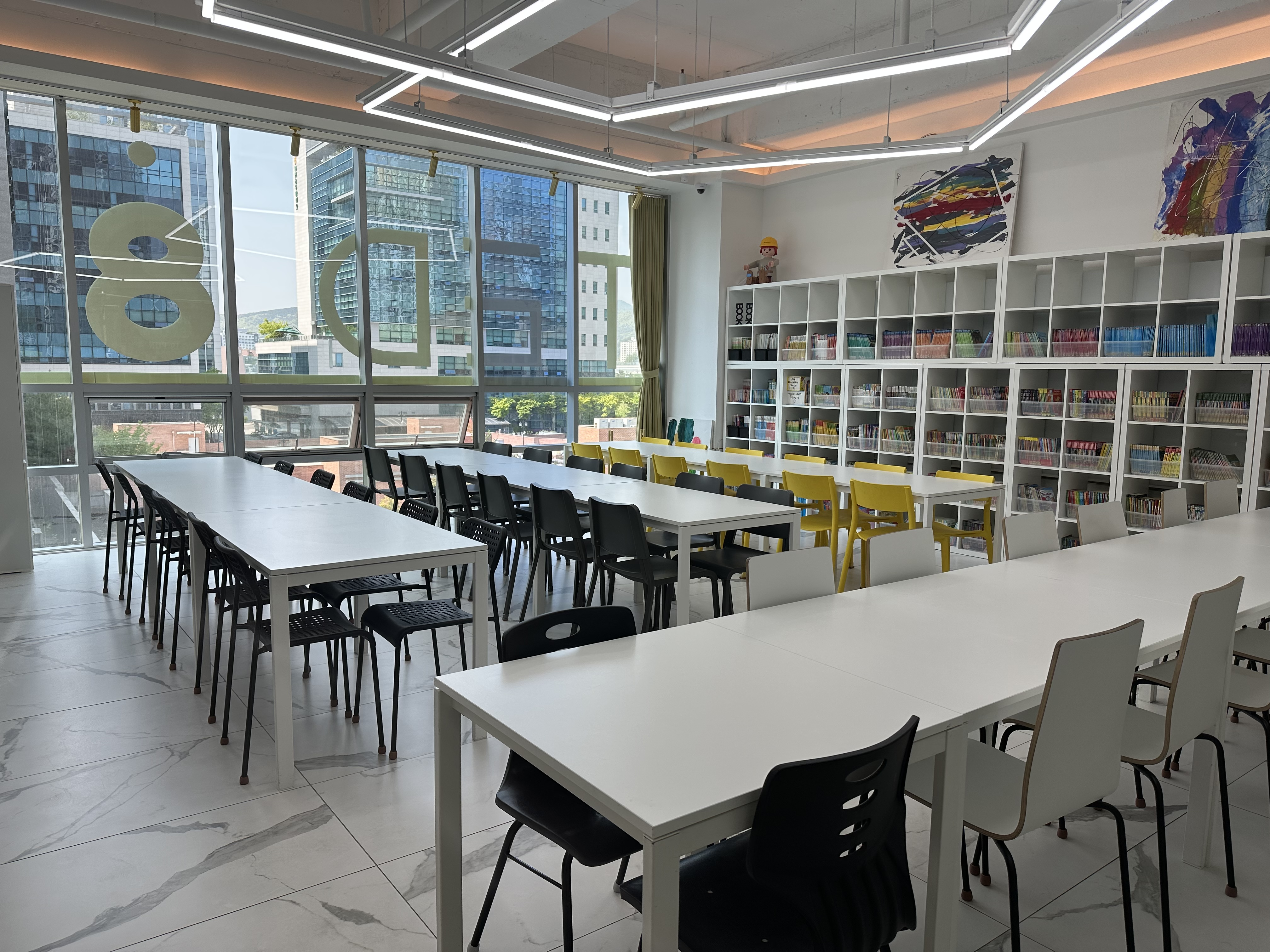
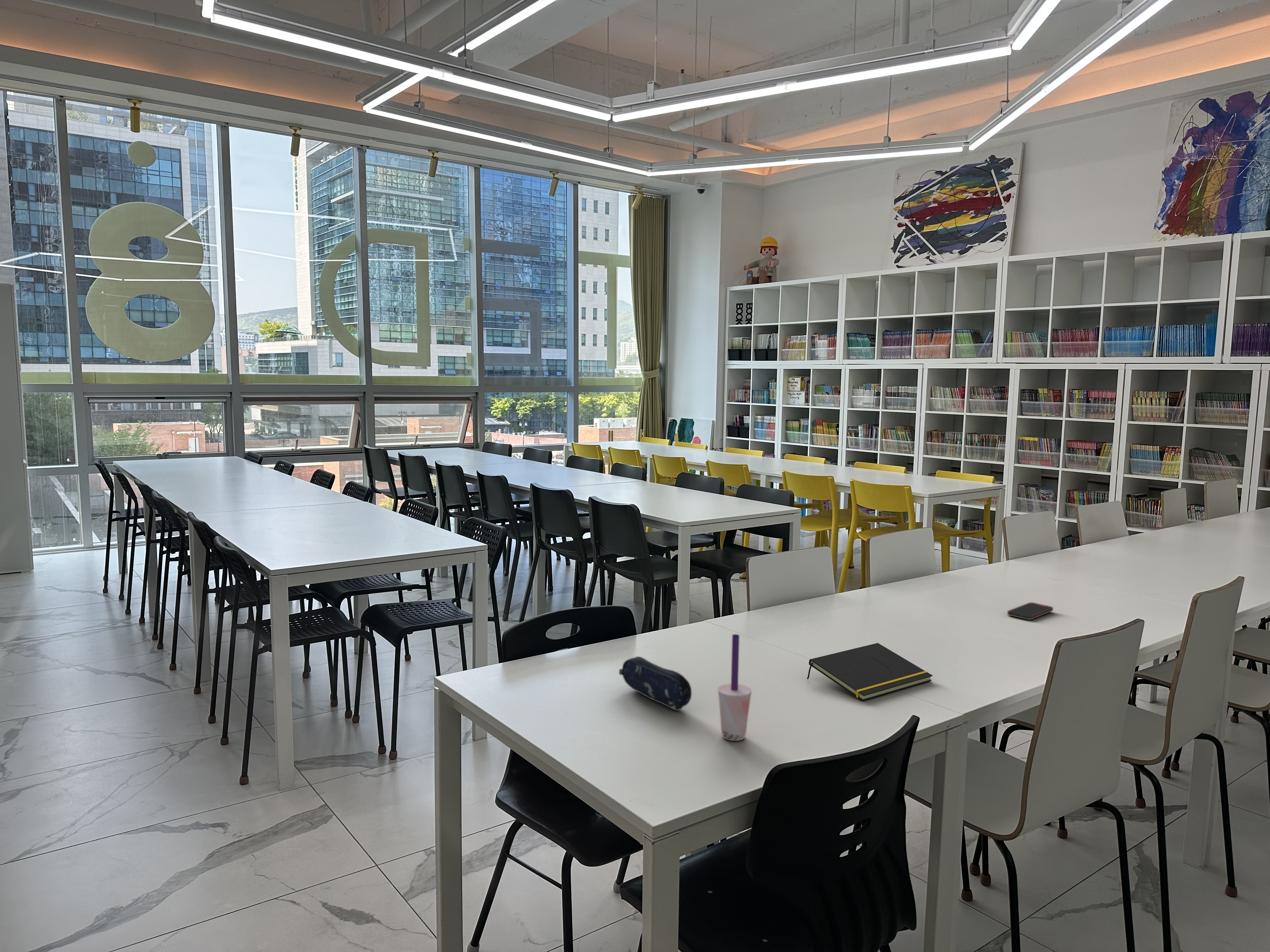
+ smartphone [1007,602,1054,620]
+ beverage cup [717,634,752,741]
+ notepad [807,643,933,701]
+ pencil case [619,656,692,711]
